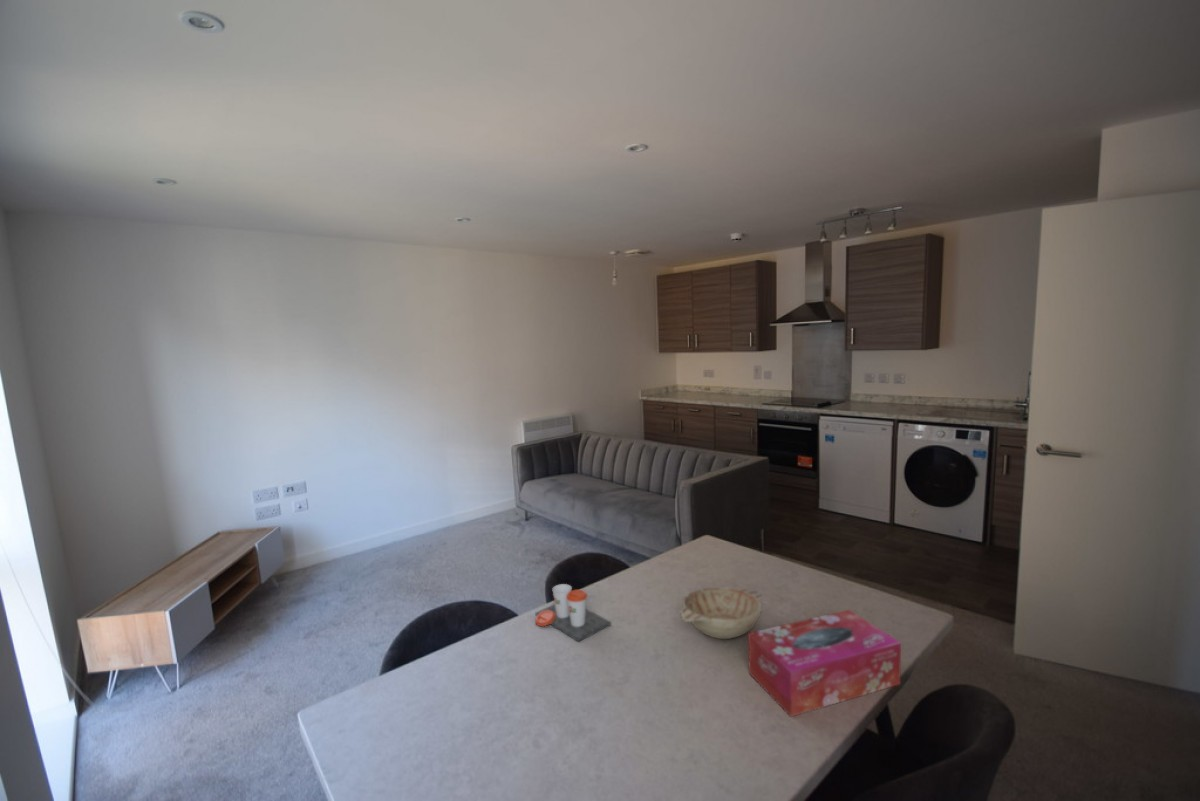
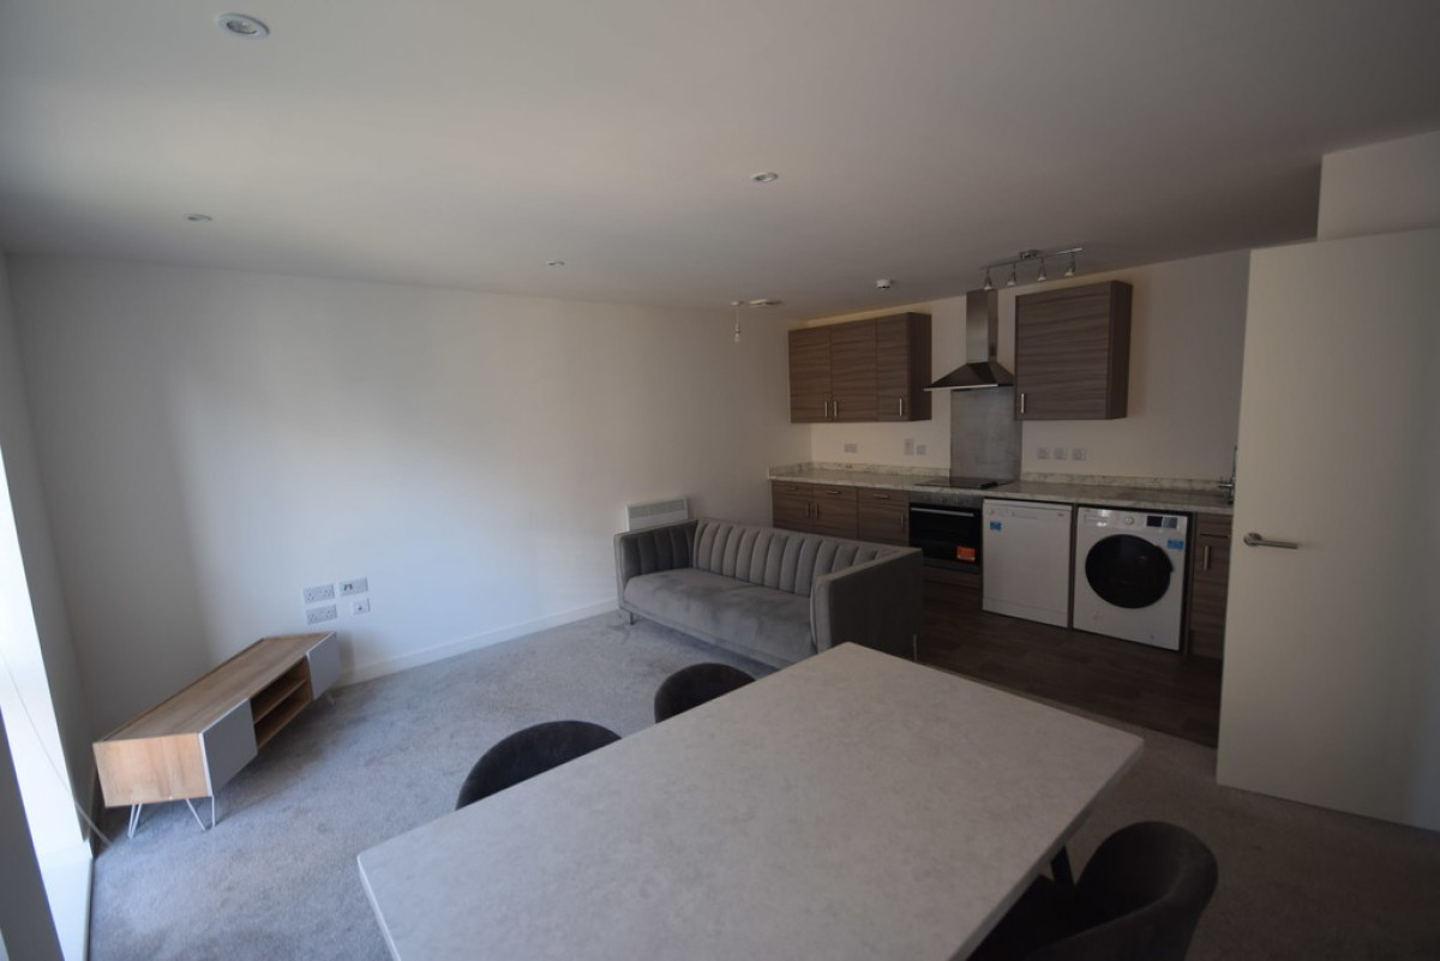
- tissue box [747,609,902,718]
- cup [534,583,612,643]
- decorative bowl [680,586,764,640]
